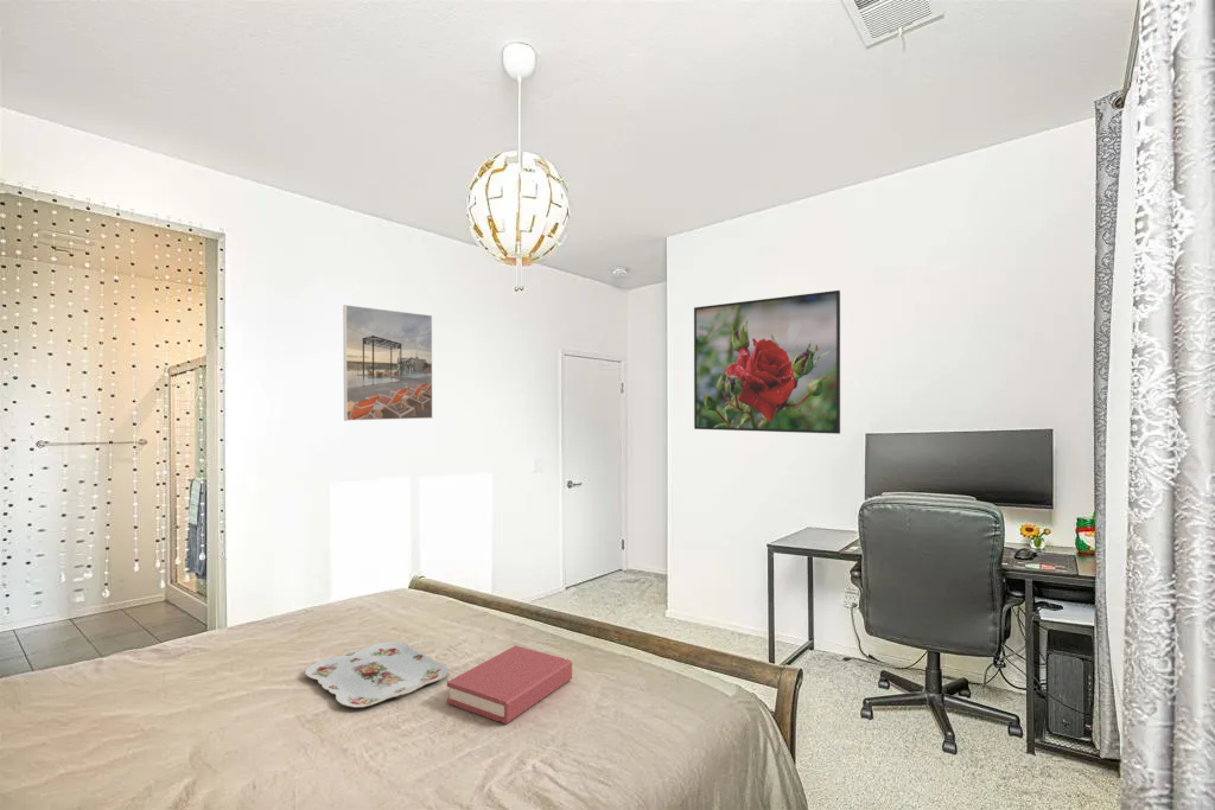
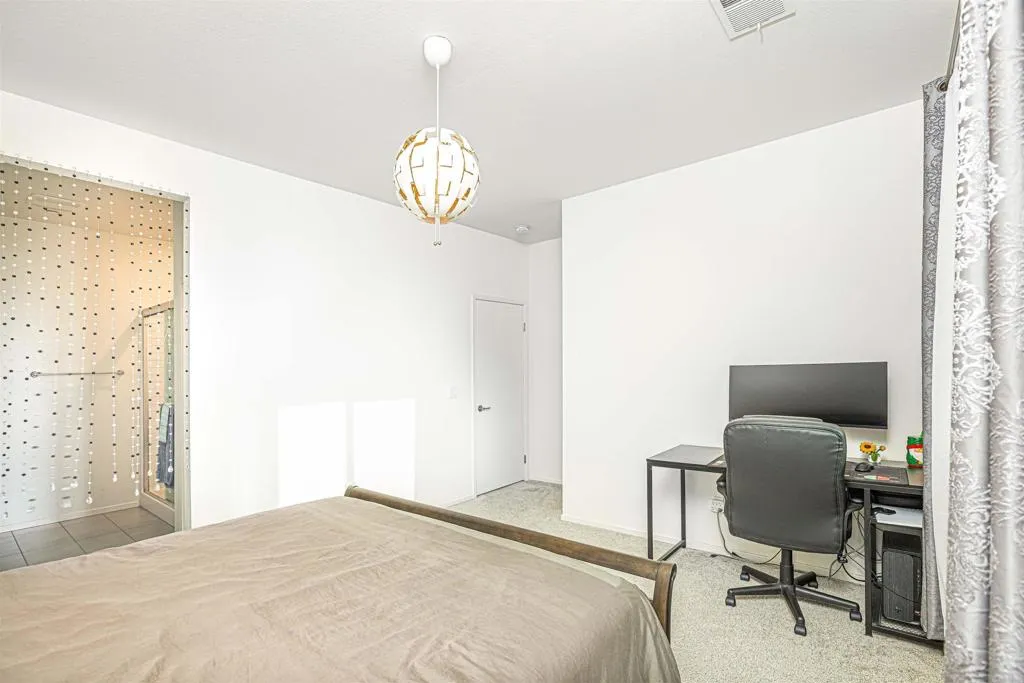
- serving tray [304,640,449,709]
- hardback book [446,644,573,725]
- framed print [693,289,841,435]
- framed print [342,304,433,422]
